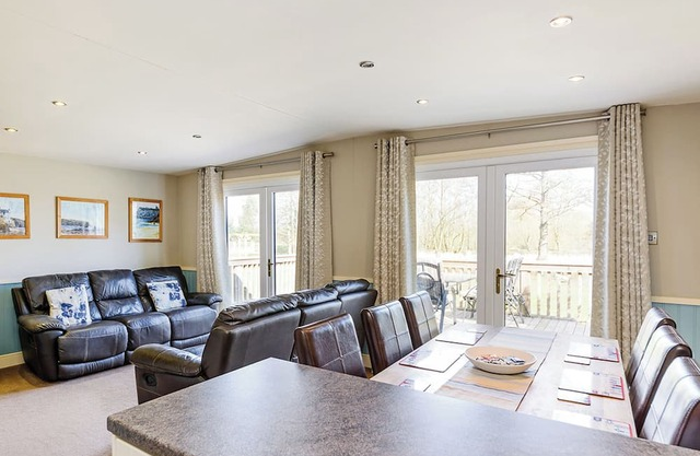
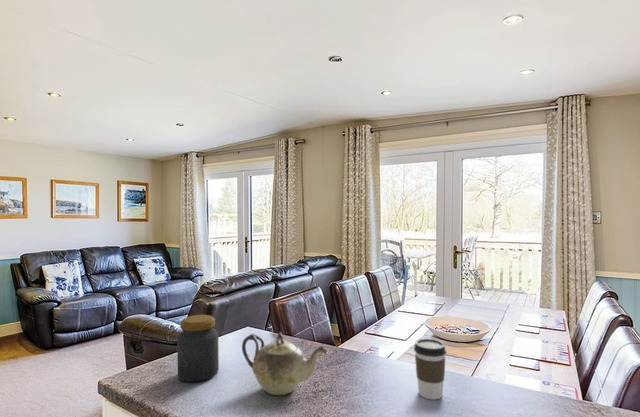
+ coffee cup [413,337,447,401]
+ jar [176,314,220,383]
+ teapot [241,331,329,396]
